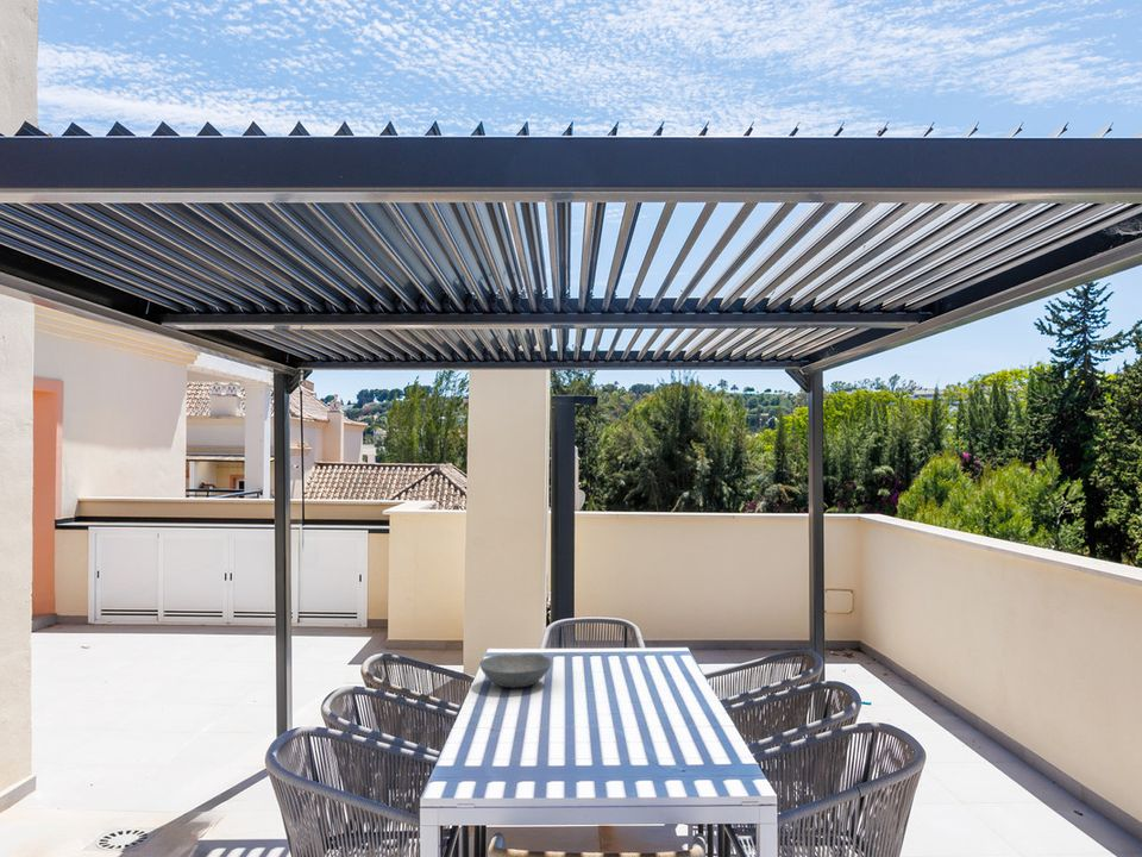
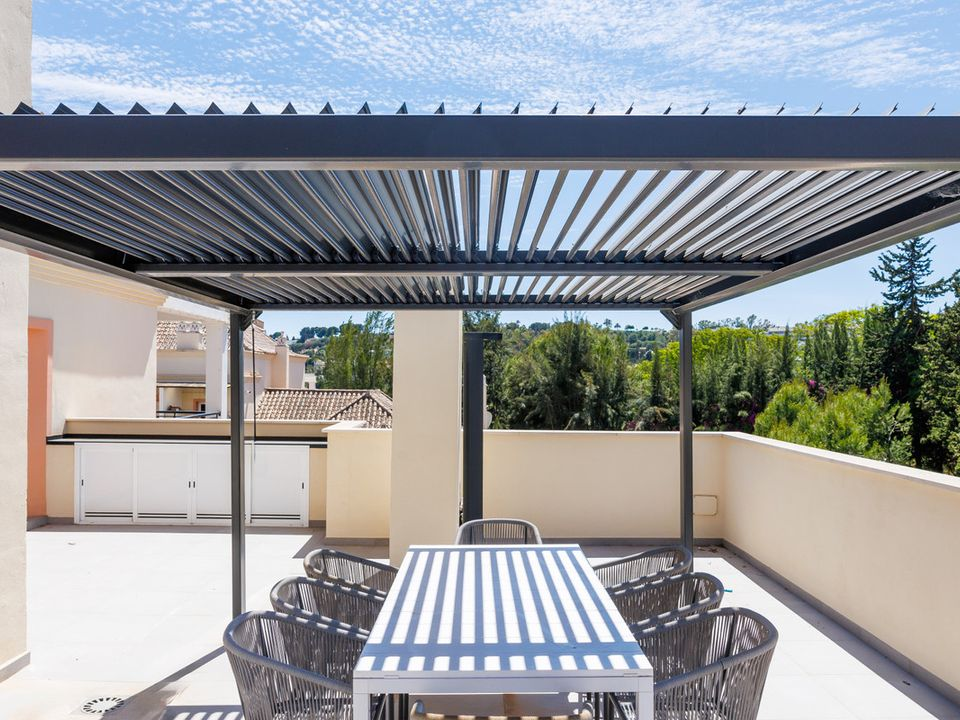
- bowl [478,652,553,689]
